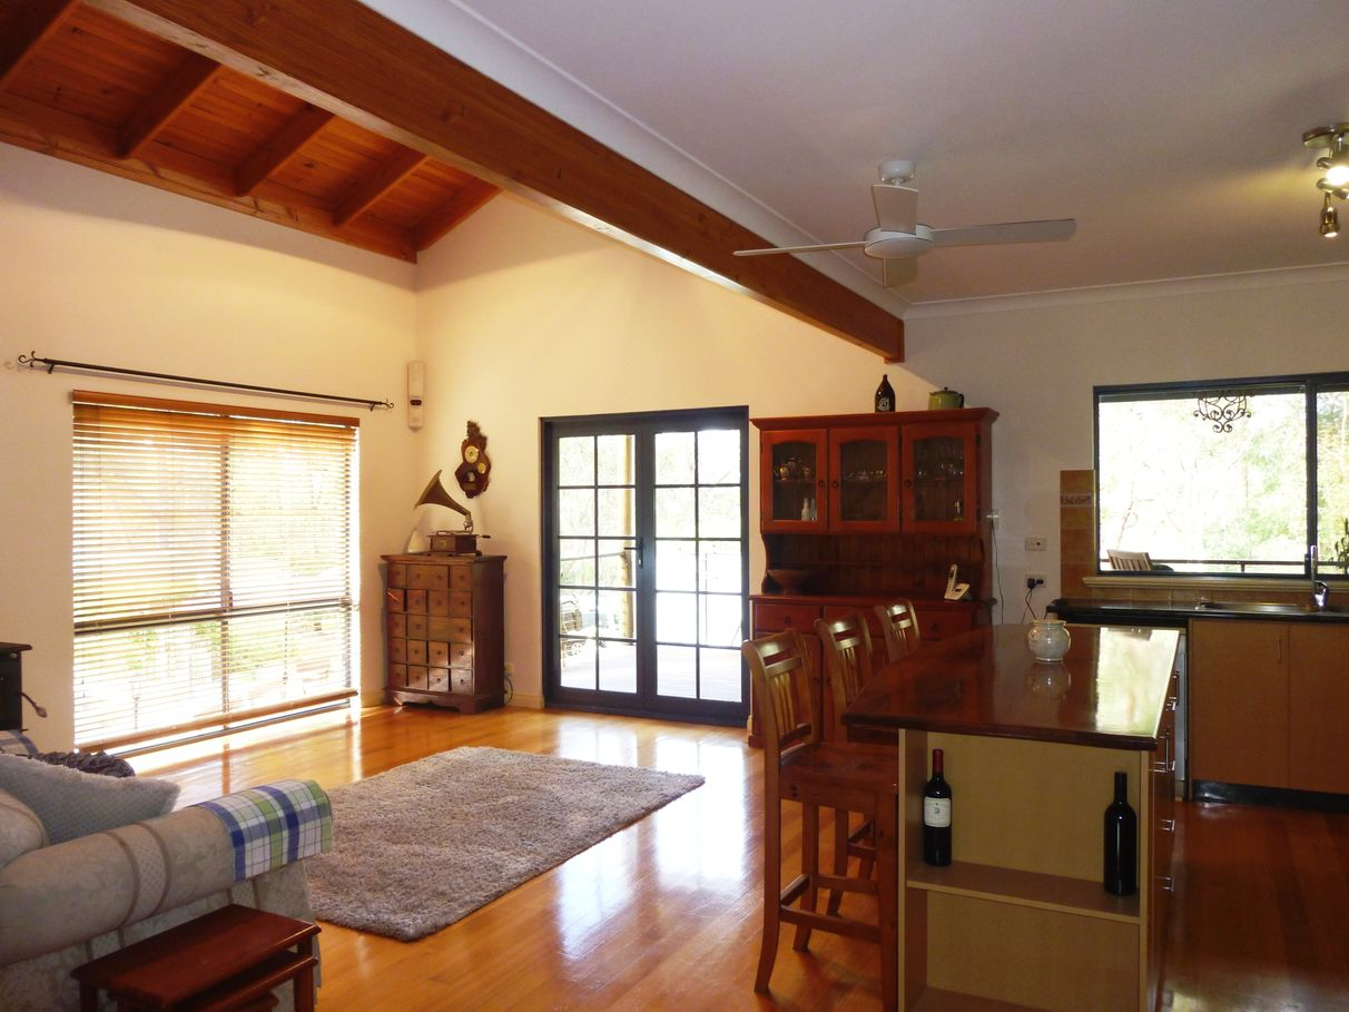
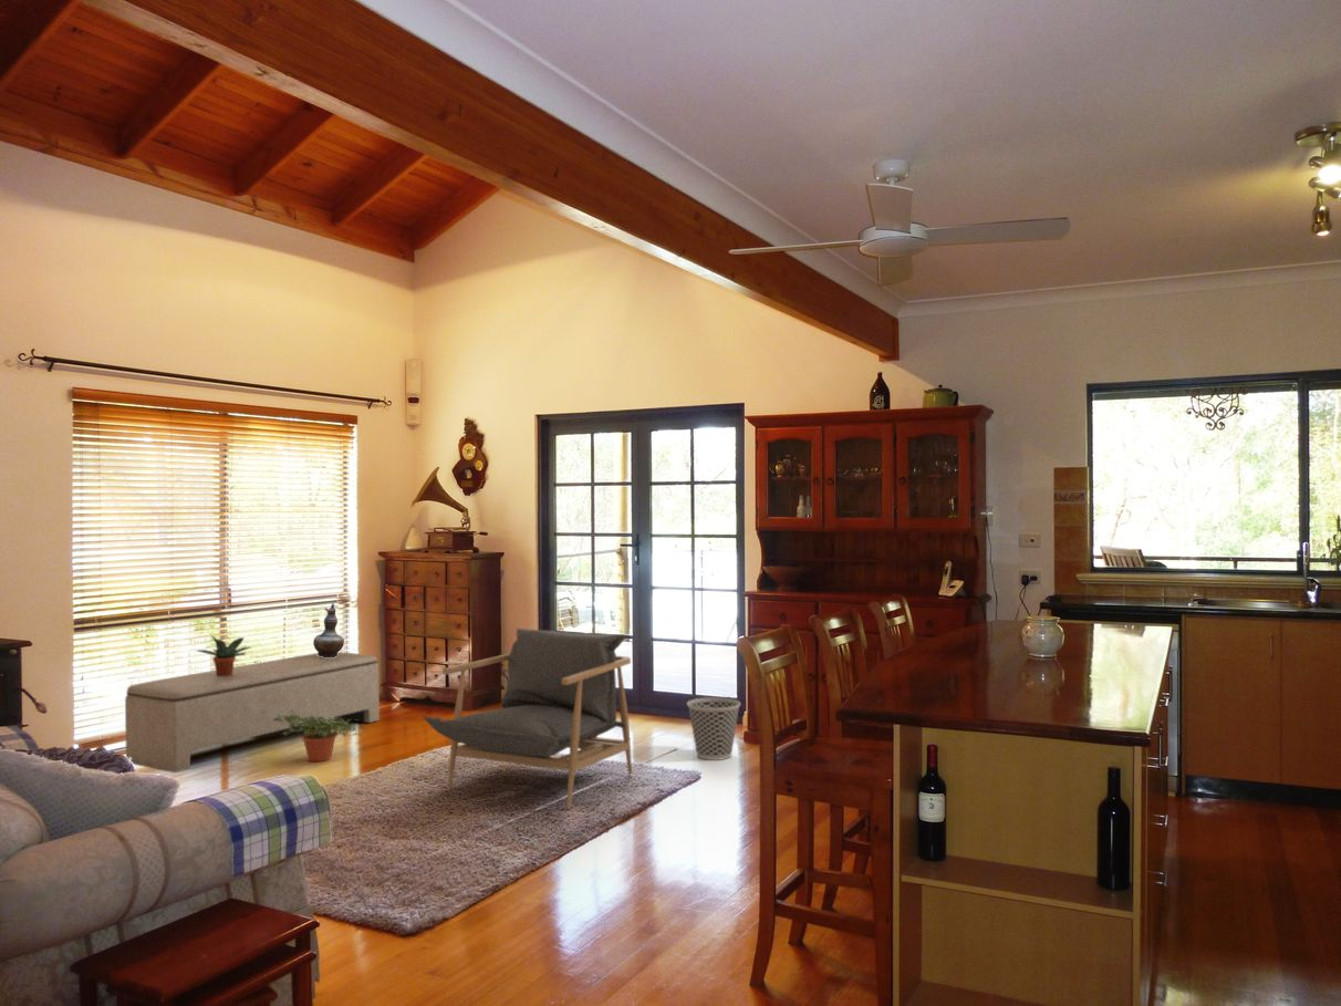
+ decorative vase [312,602,345,657]
+ potted plant [194,634,252,676]
+ wastebasket [686,696,741,761]
+ potted plant [272,711,367,763]
+ armchair [422,628,633,810]
+ bench [124,651,381,774]
